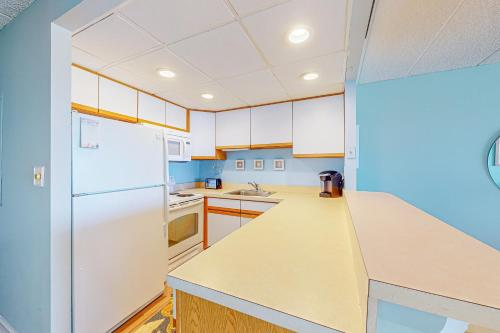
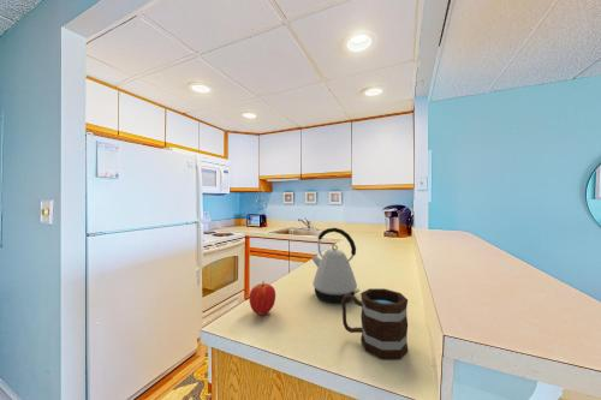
+ apple [248,282,276,316]
+ kettle [310,227,361,304]
+ mug [340,287,409,360]
